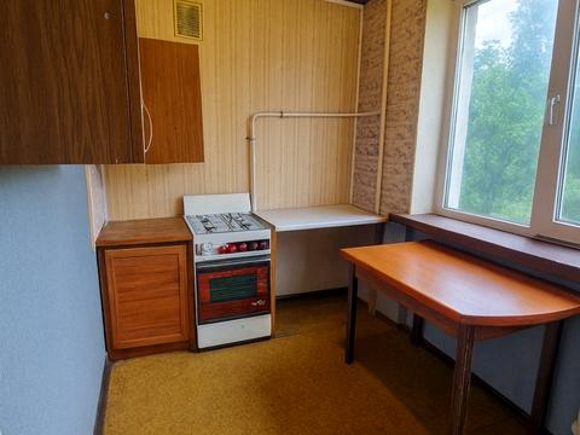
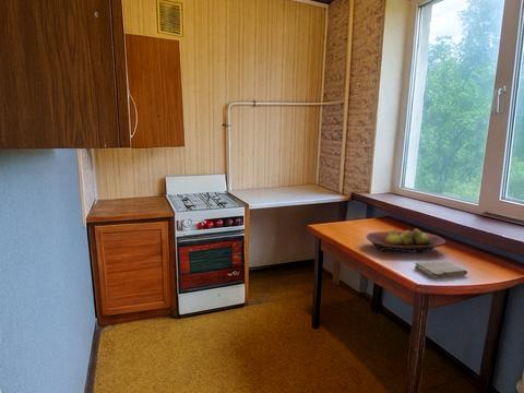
+ fruit bowl [366,227,446,254]
+ washcloth [414,260,468,279]
